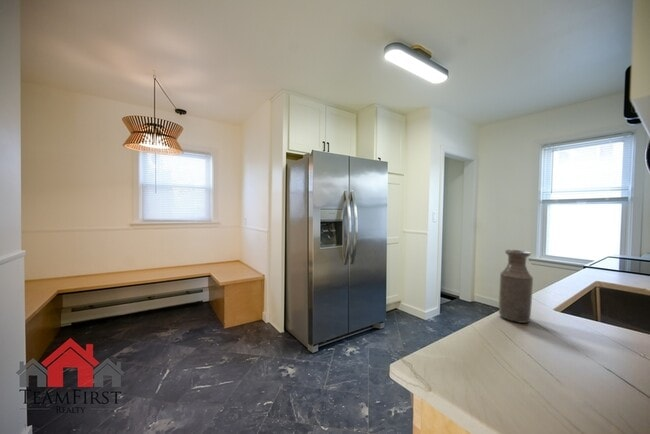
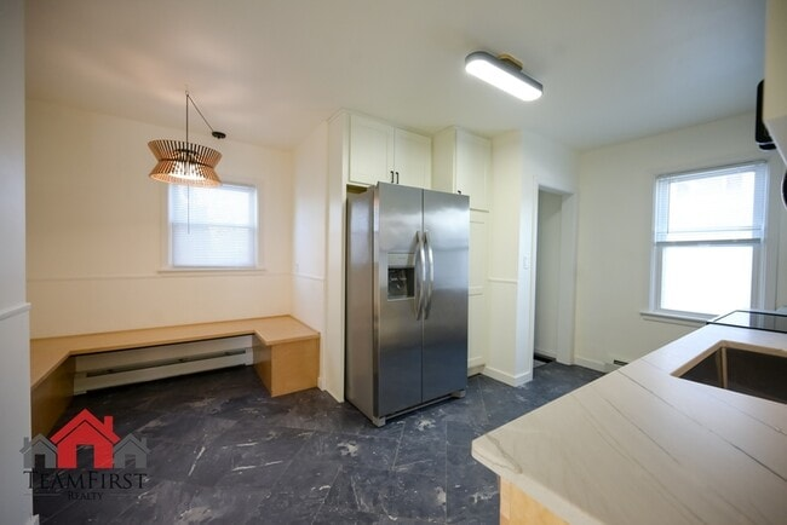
- bottle [498,249,534,324]
